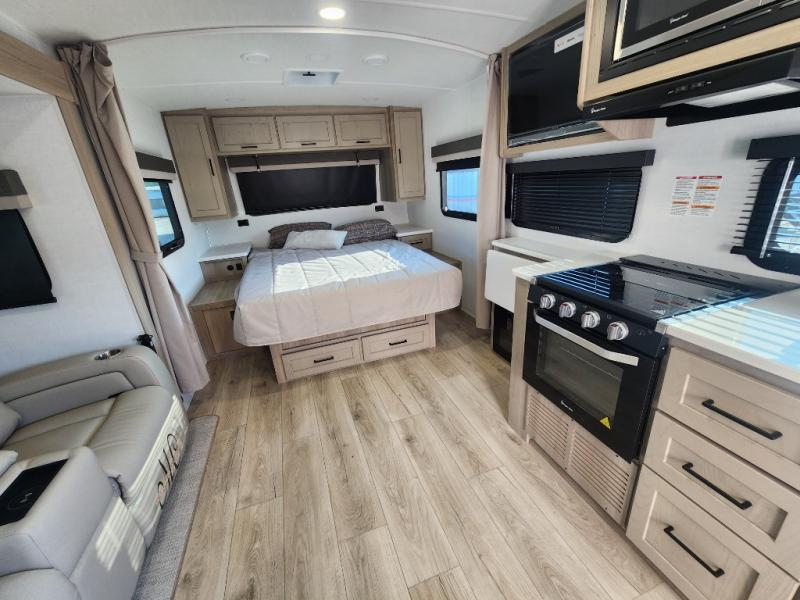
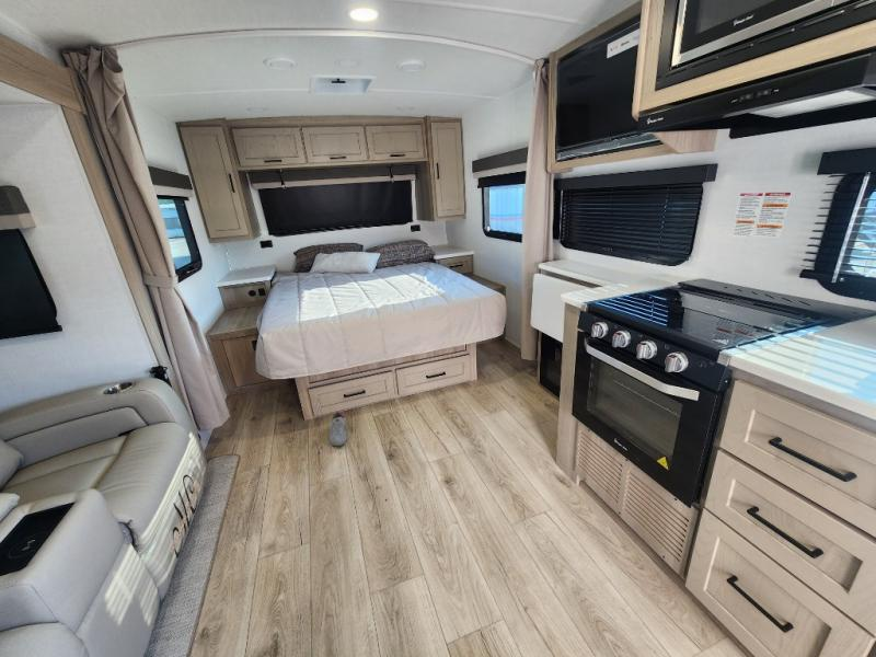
+ shoe [327,411,348,447]
